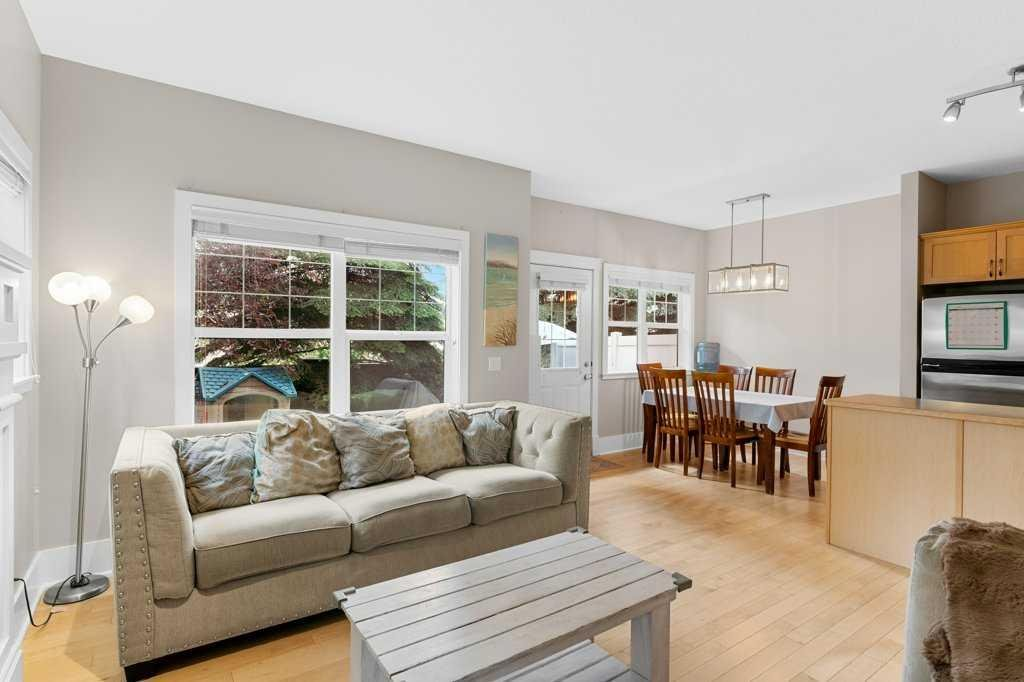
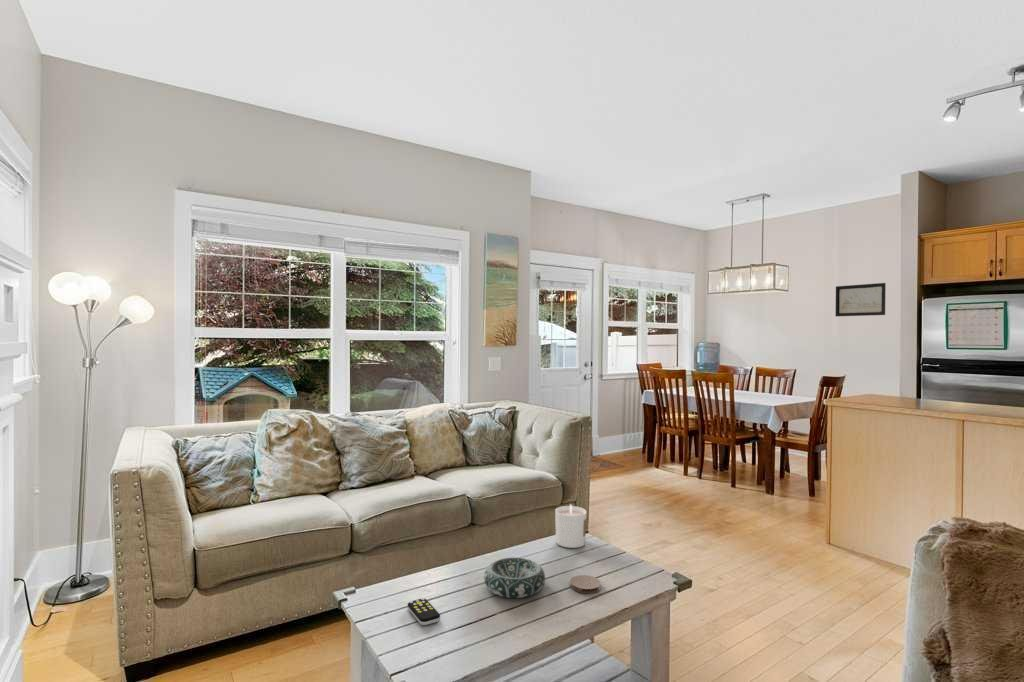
+ remote control [407,597,441,626]
+ decorative bowl [483,557,546,599]
+ coaster [569,574,602,594]
+ candle [554,503,587,549]
+ wall art [834,282,887,317]
